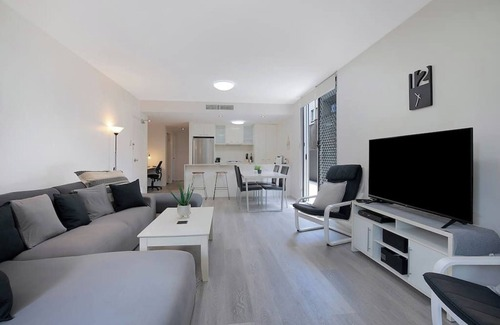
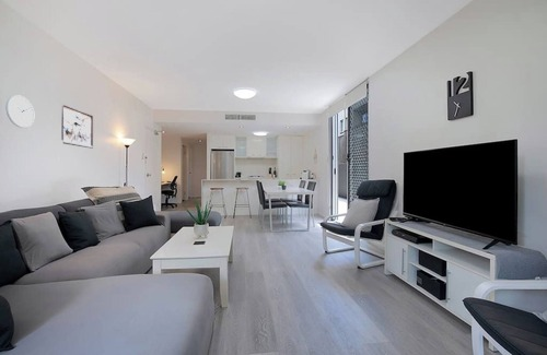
+ wall relief [60,104,94,150]
+ wall clock [5,94,35,129]
